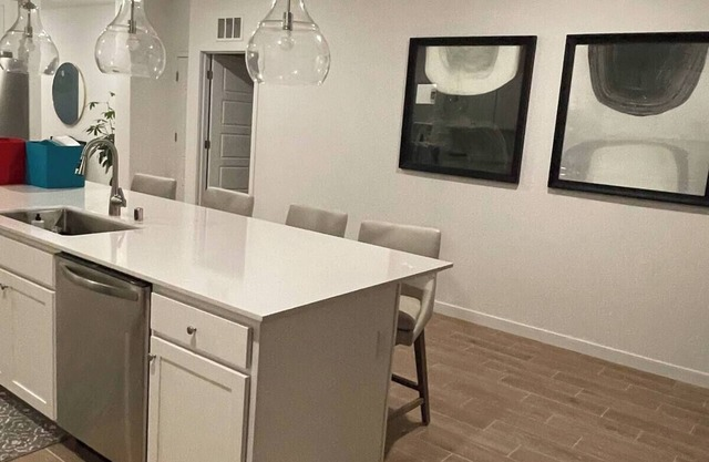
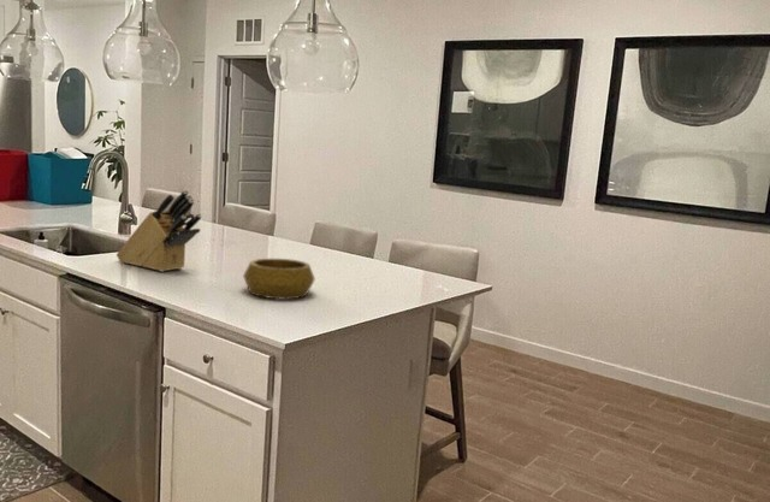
+ knife block [116,189,203,273]
+ decorative bowl [242,258,316,300]
